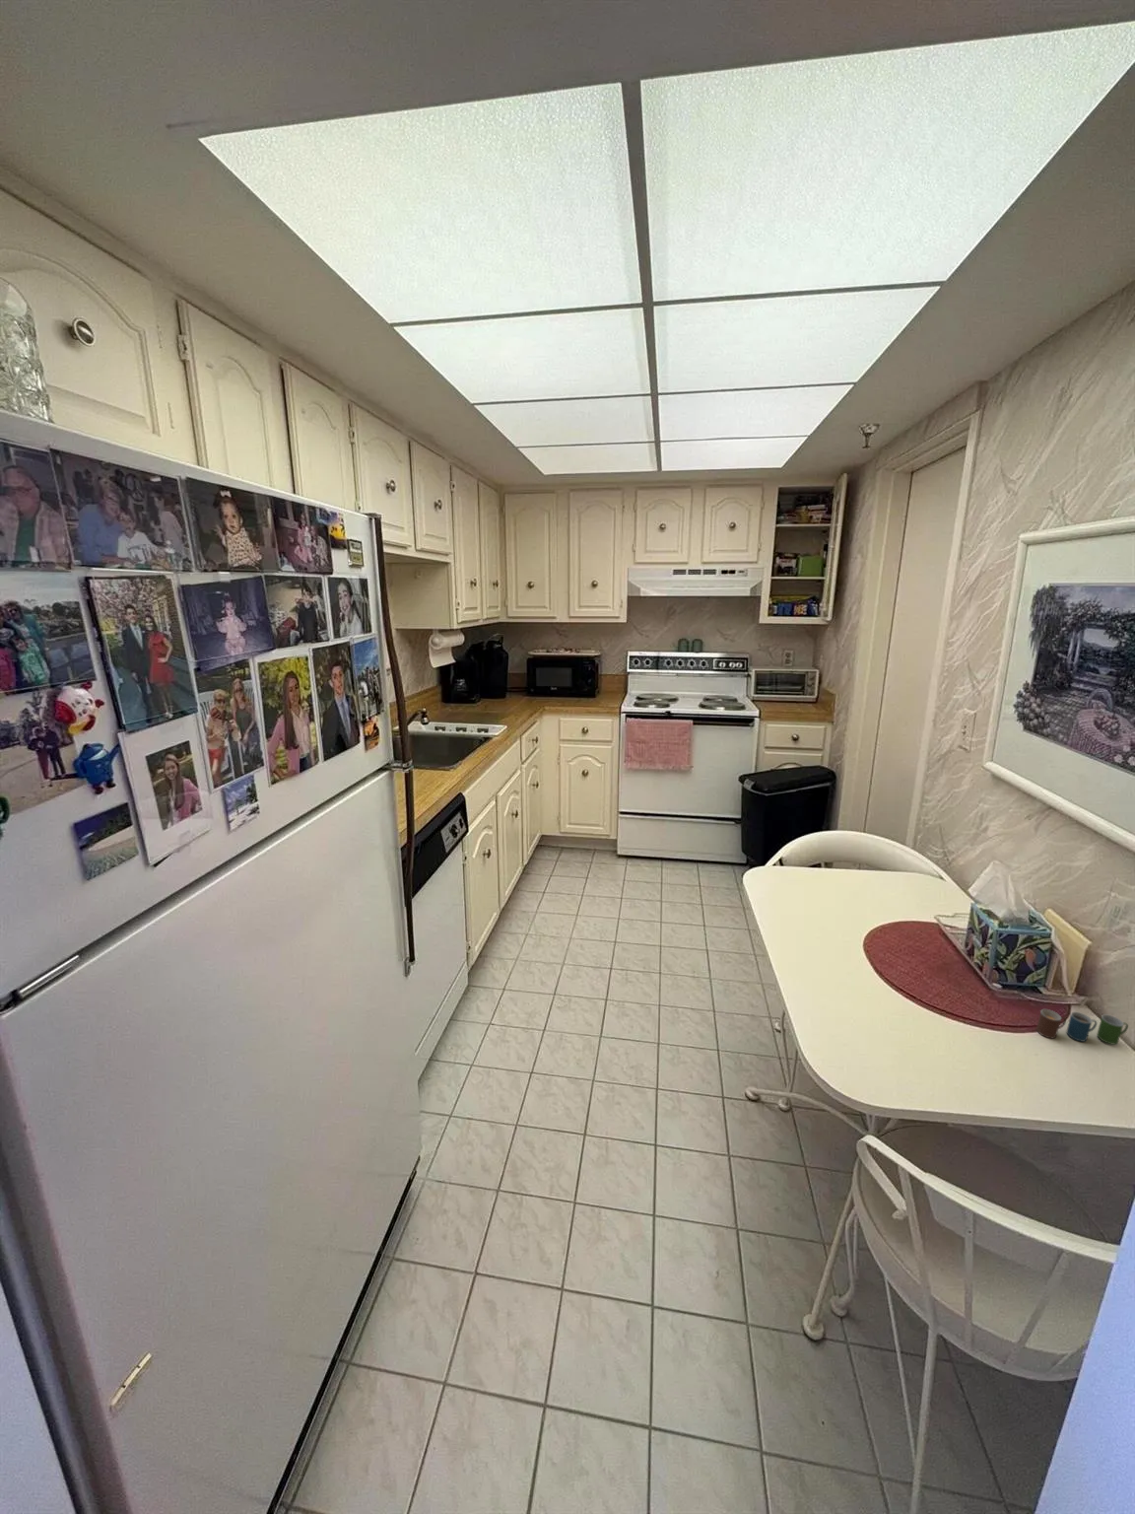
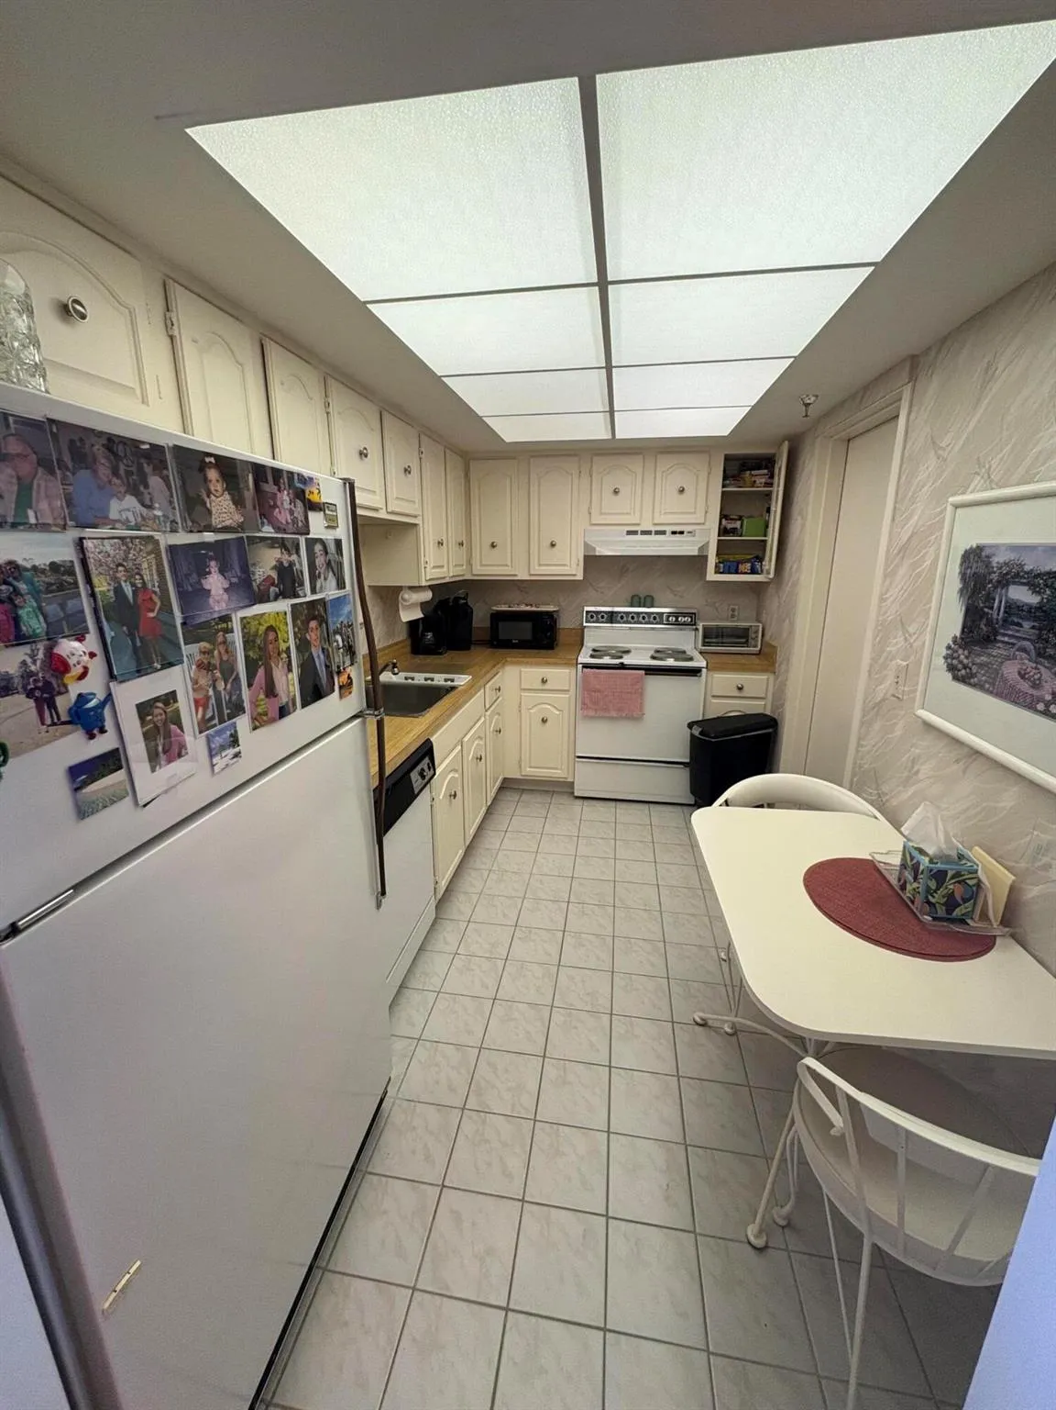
- cup [1036,1009,1129,1045]
